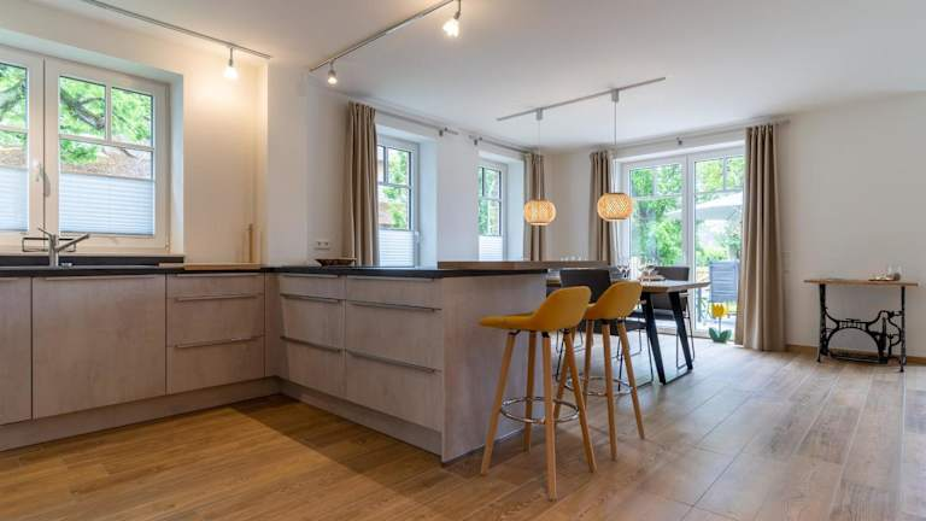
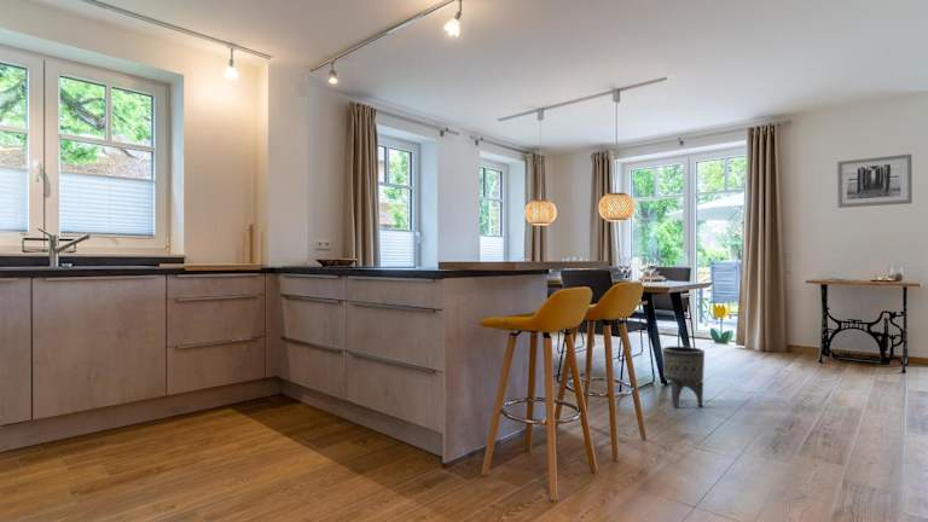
+ planter [661,346,706,408]
+ wall art [836,153,914,209]
